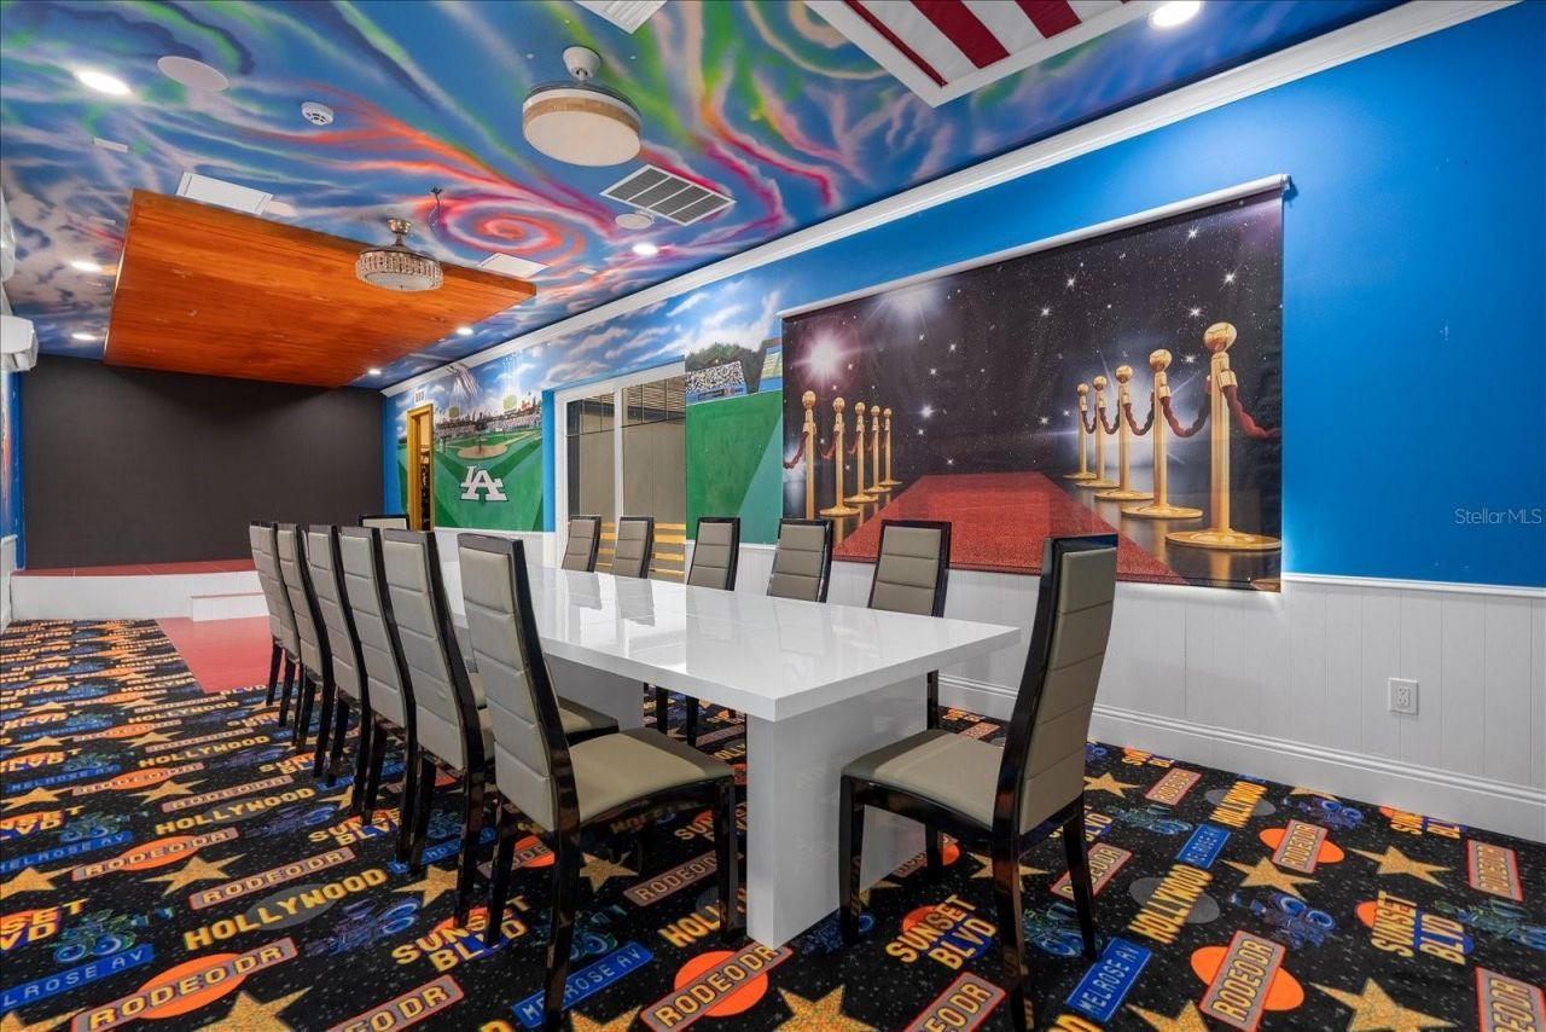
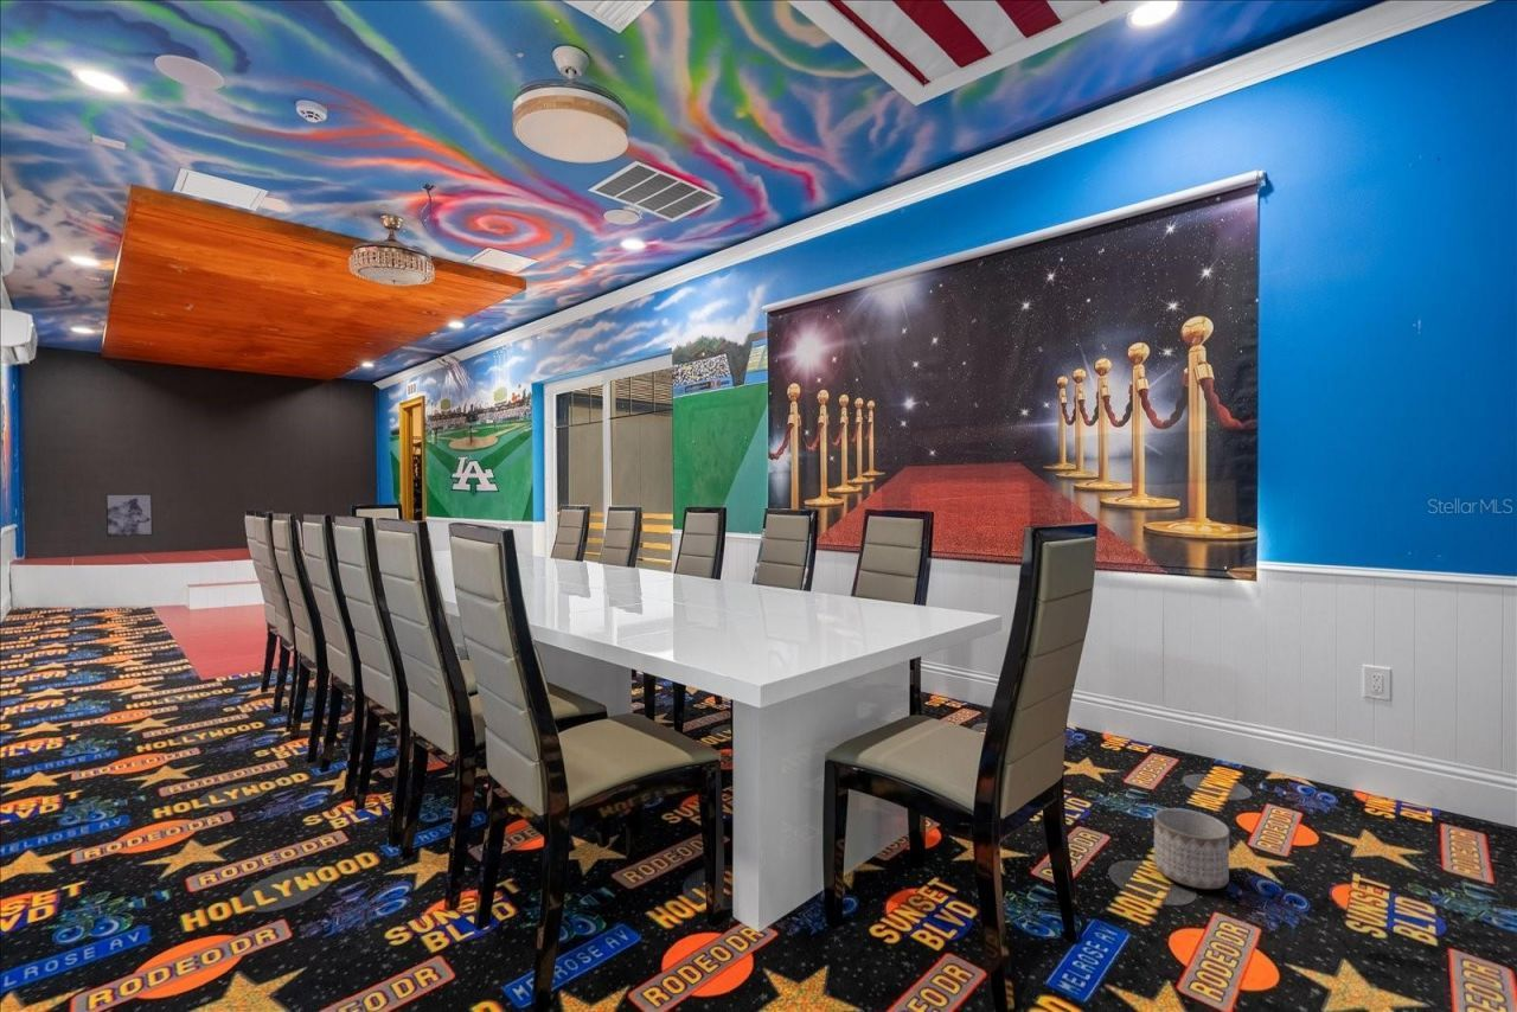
+ wall art [104,493,154,538]
+ planter [1153,807,1230,890]
